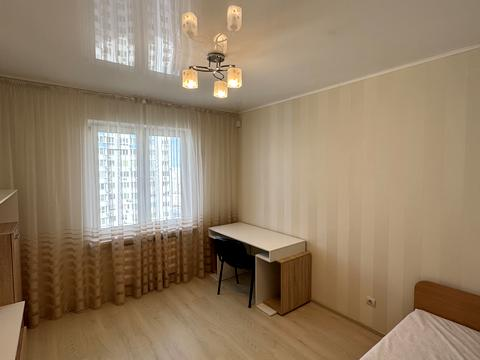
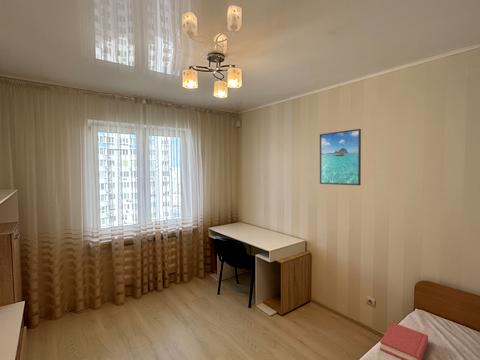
+ hardback book [379,321,429,360]
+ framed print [319,128,362,186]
